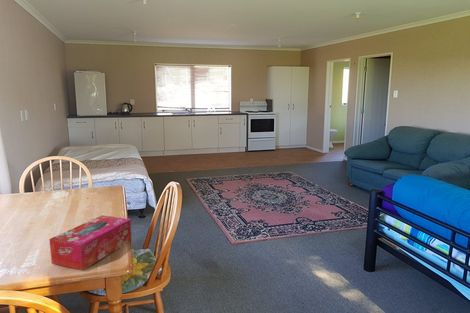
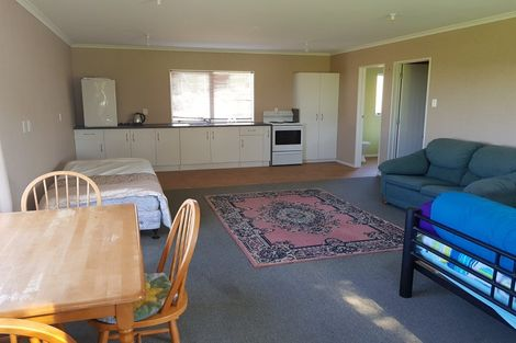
- tissue box [48,214,132,271]
